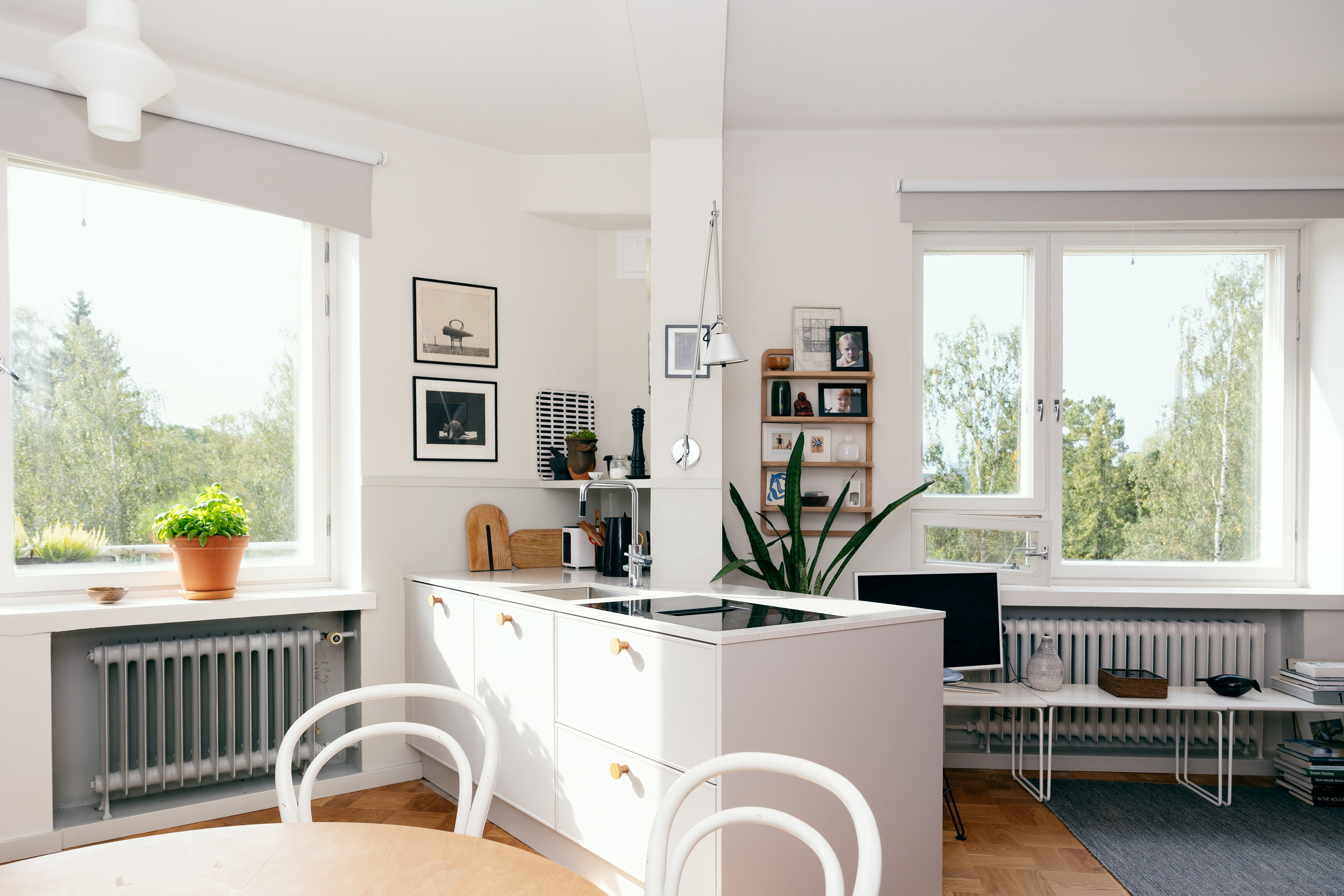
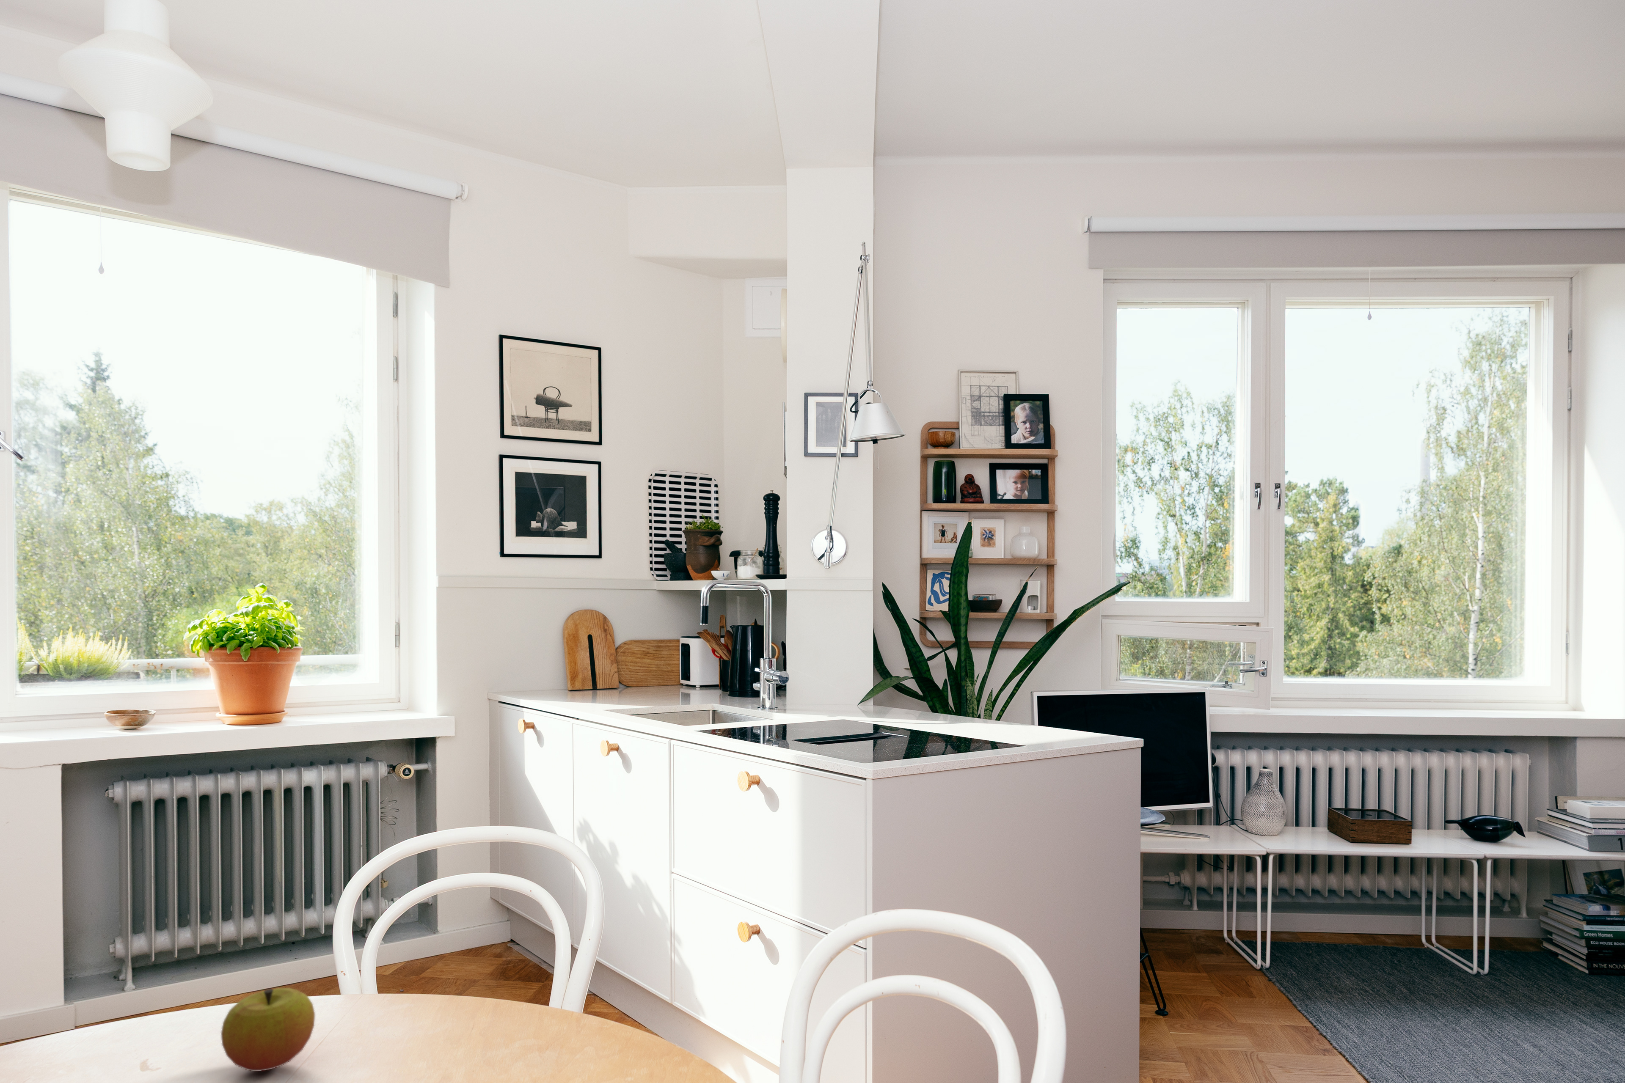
+ apple [220,988,316,1072]
